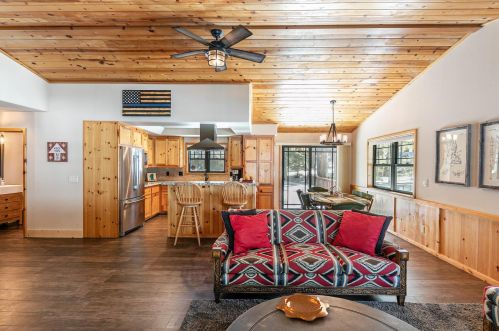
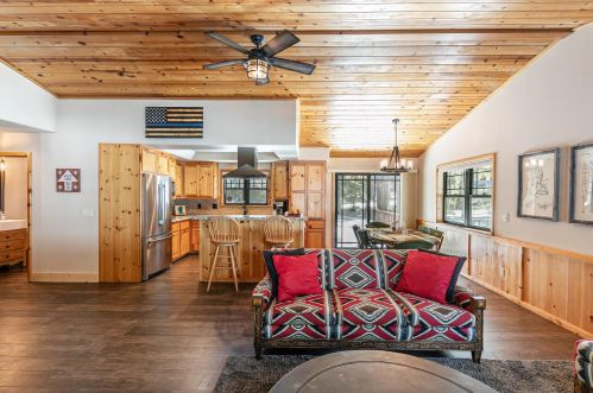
- decorative bowl [275,292,330,322]
